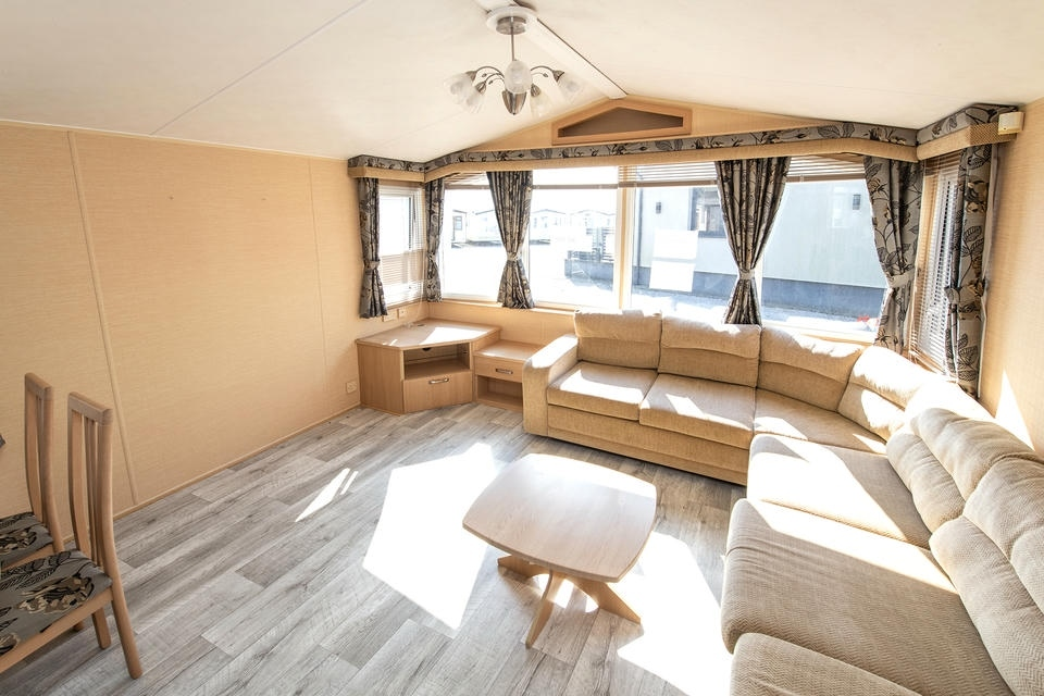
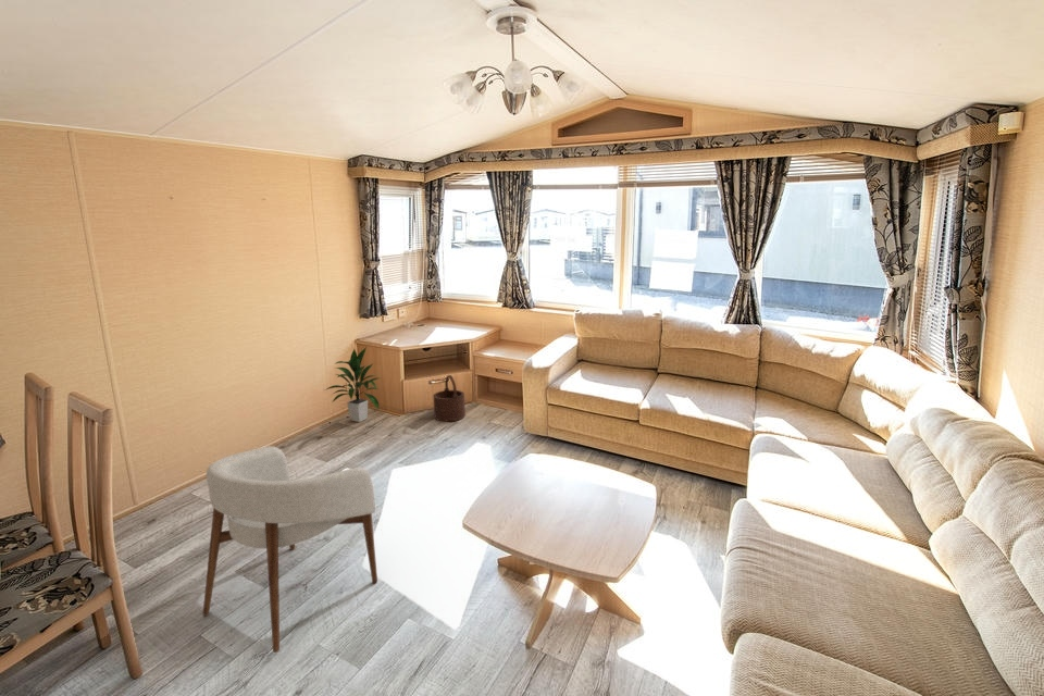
+ wooden bucket [432,374,467,423]
+ indoor plant [324,346,383,423]
+ armchair [201,446,378,654]
